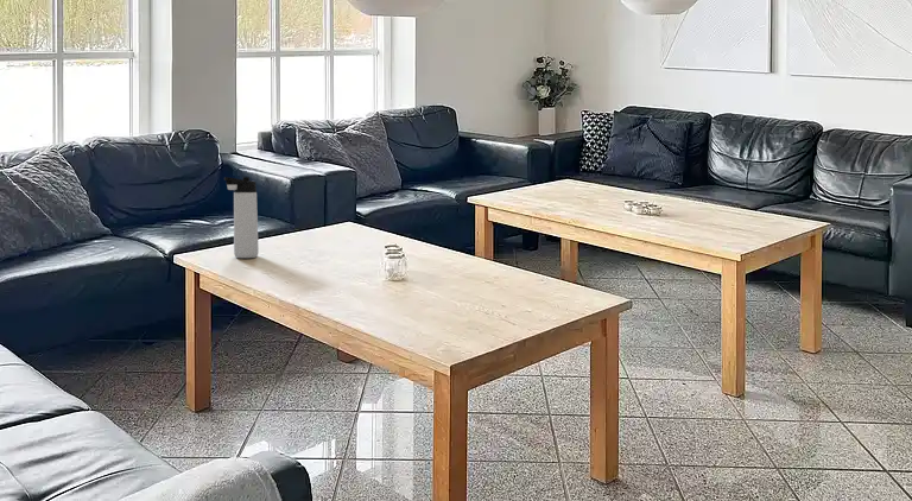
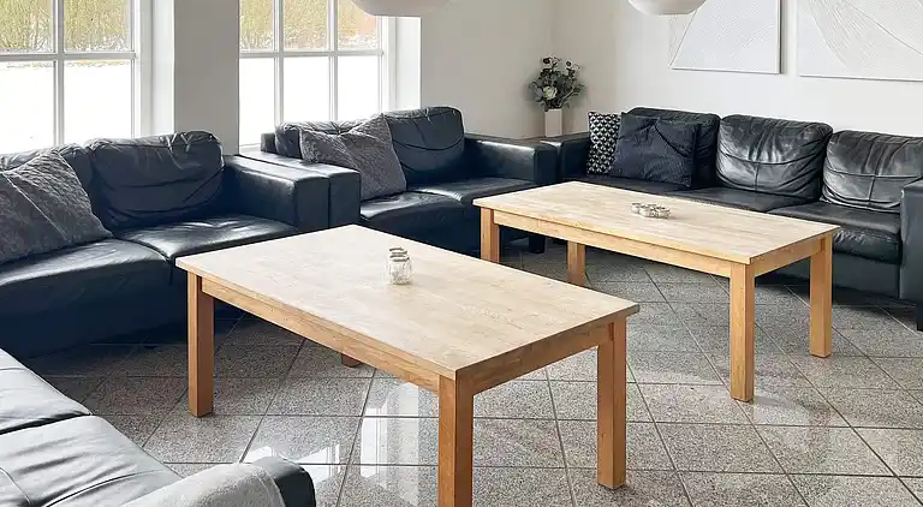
- thermos bottle [223,176,260,259]
